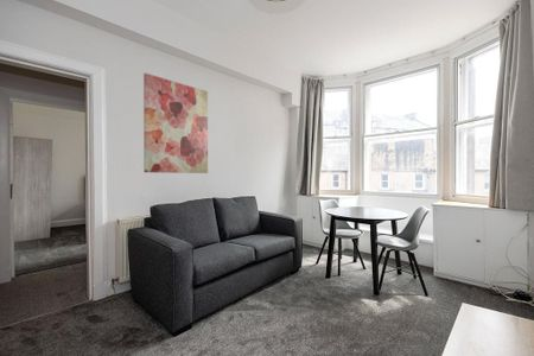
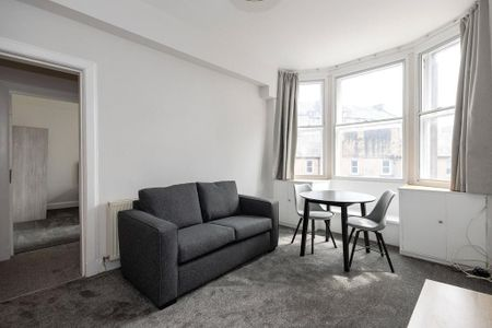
- wall art [142,72,209,174]
